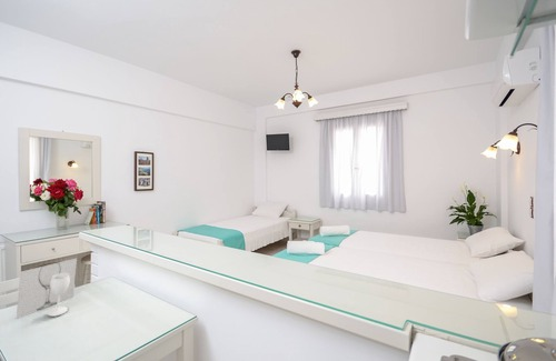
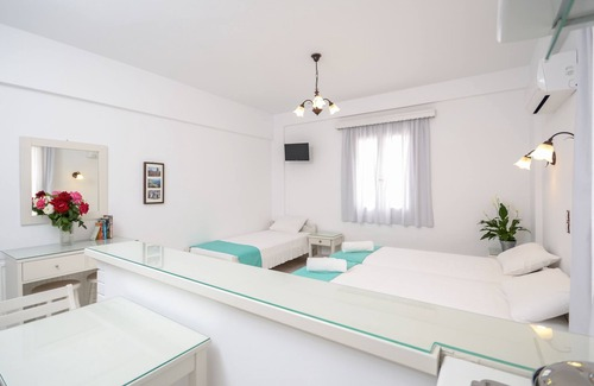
- glass [16,257,78,320]
